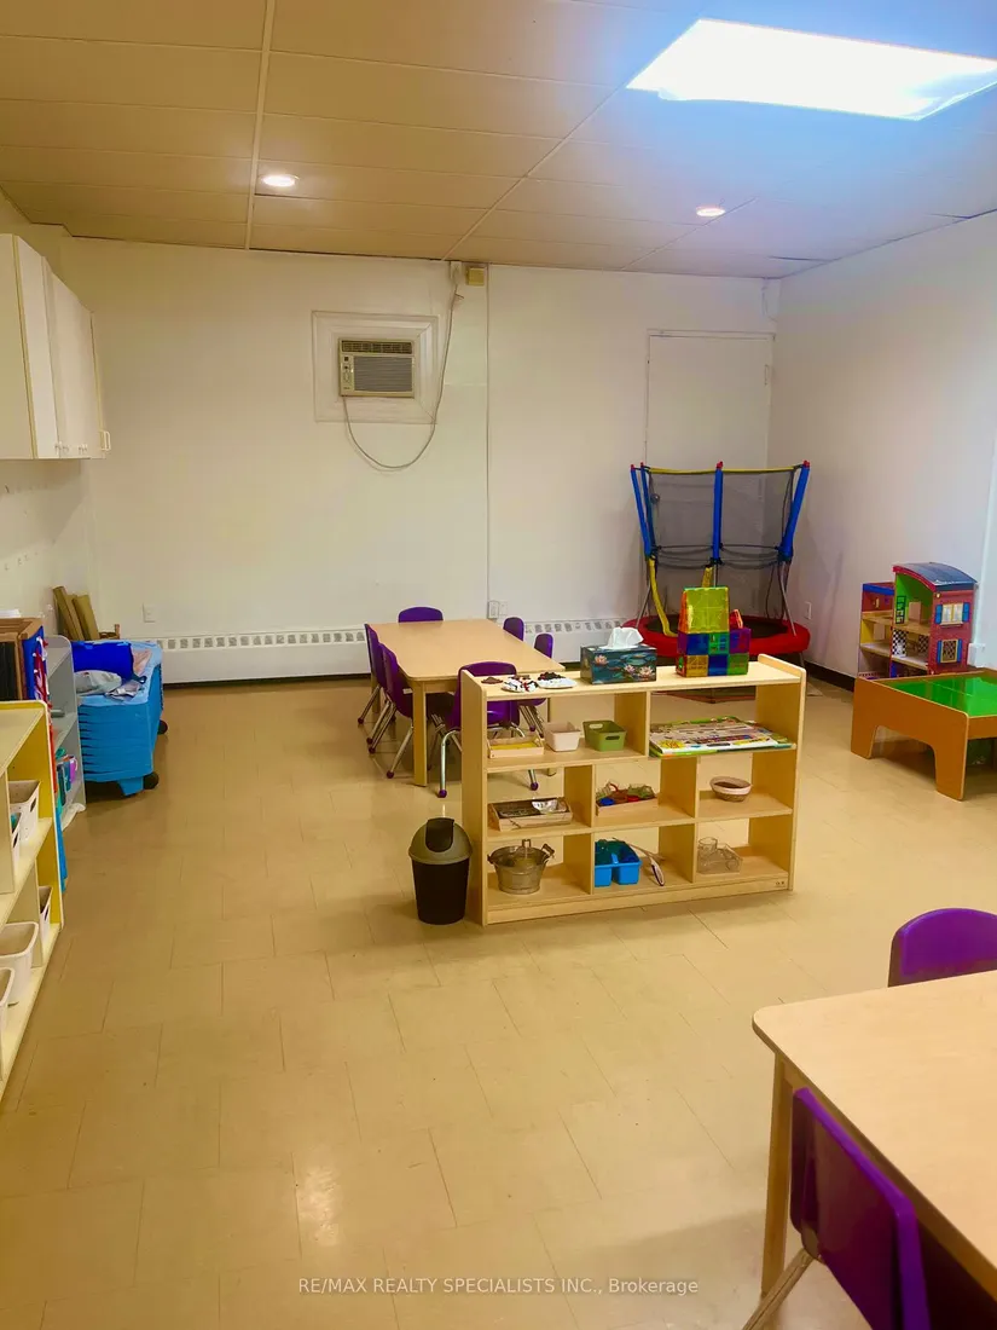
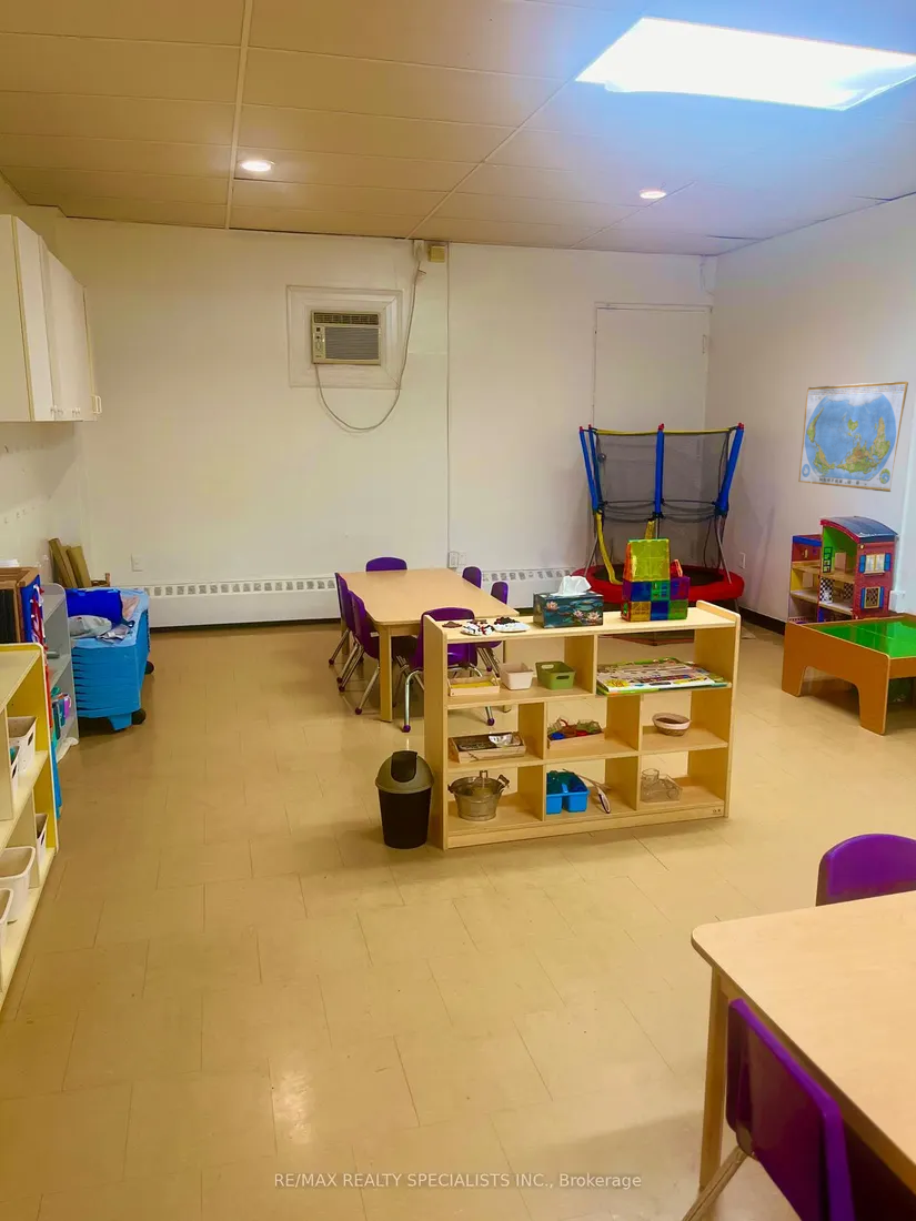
+ world map [797,381,909,493]
